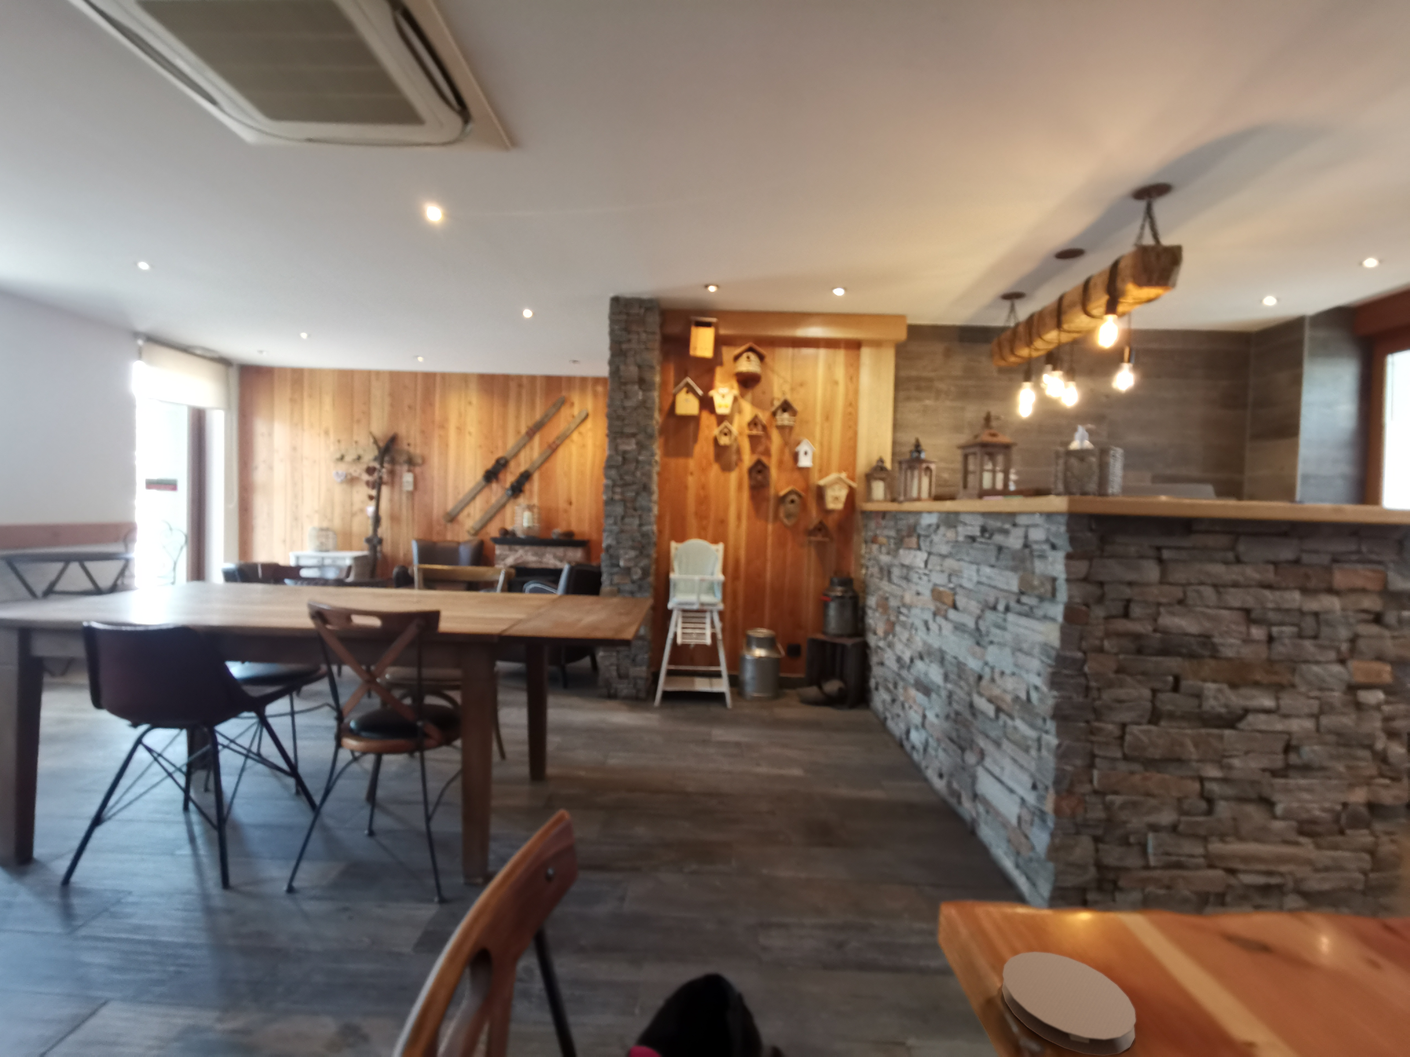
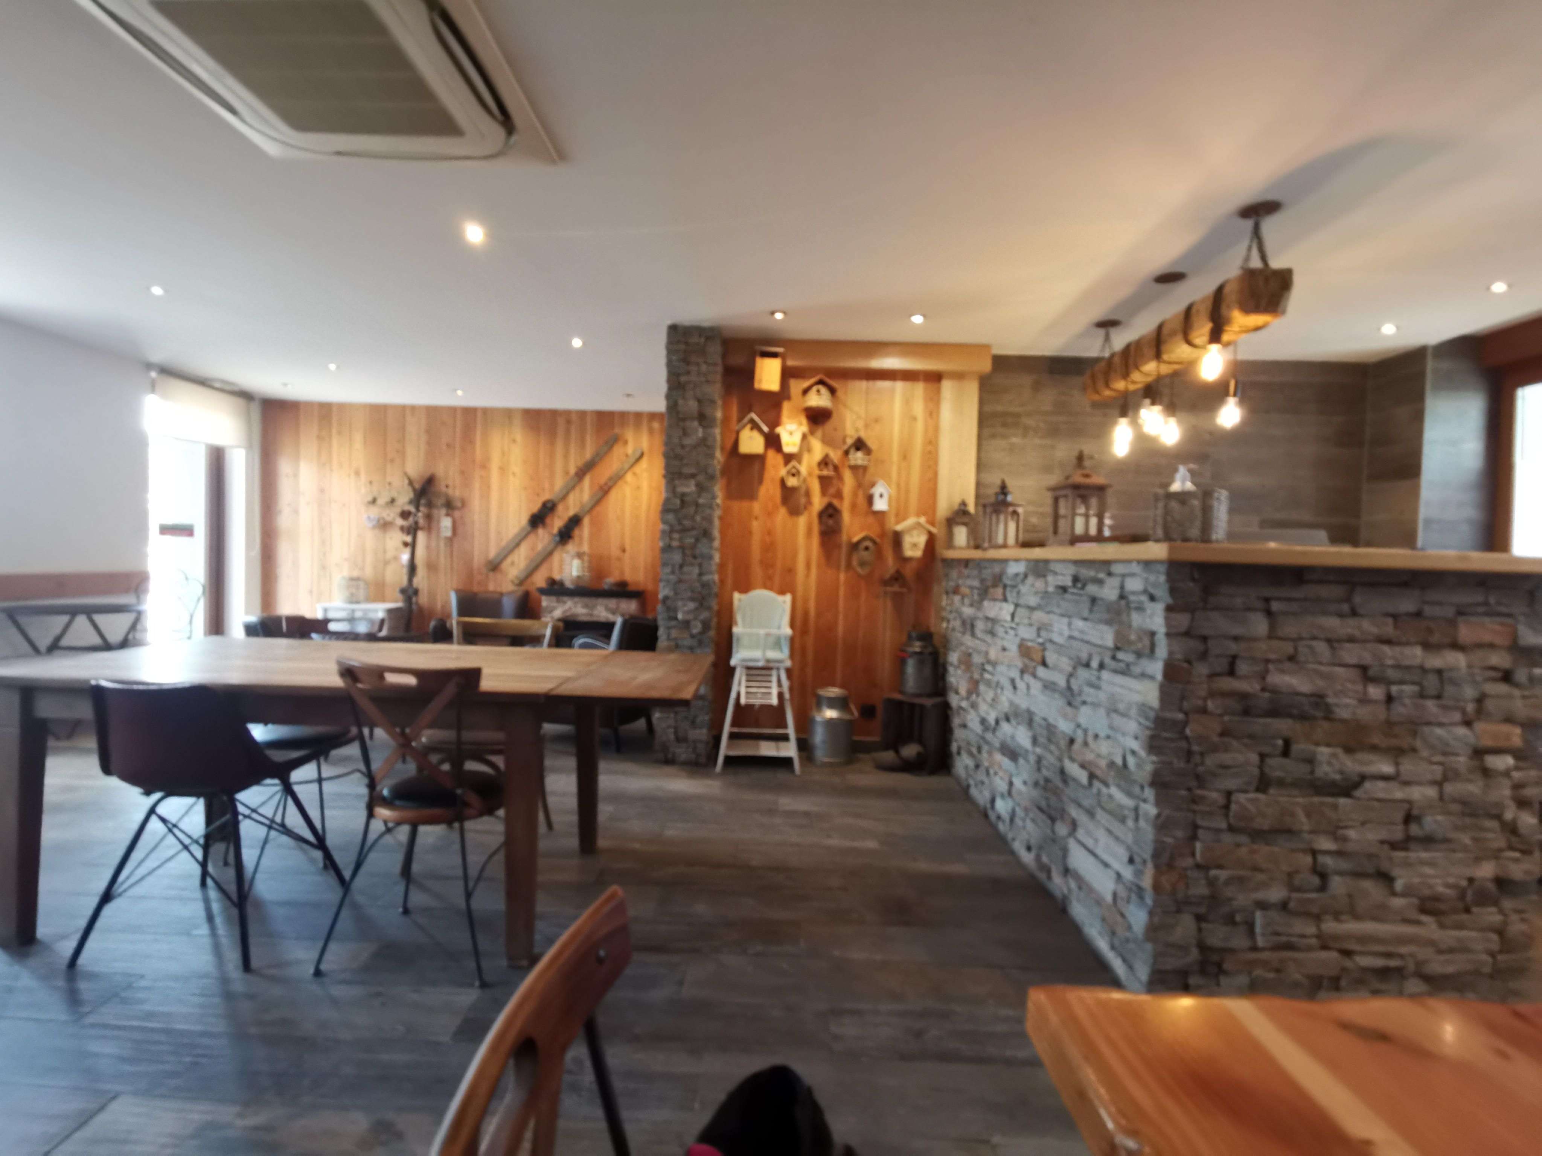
- coaster [1001,952,1137,1056]
